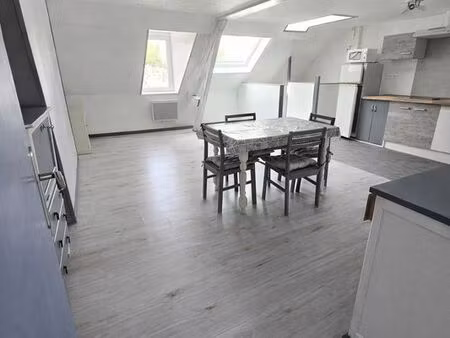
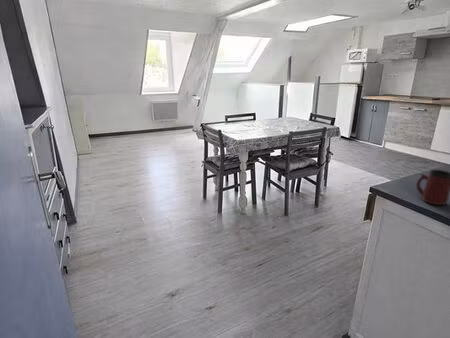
+ mug [415,169,450,206]
